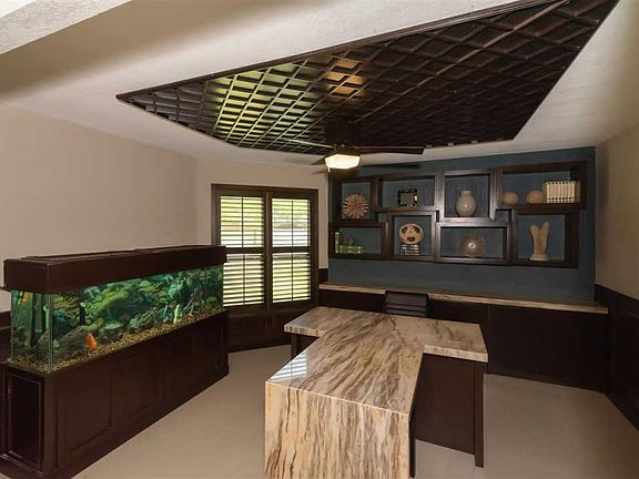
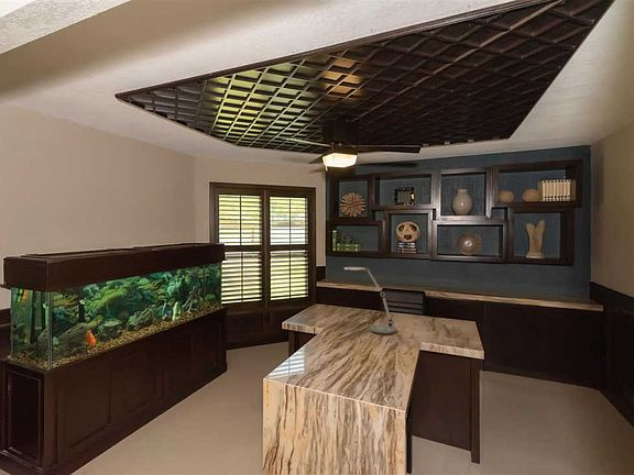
+ desk lamp [343,266,397,334]
